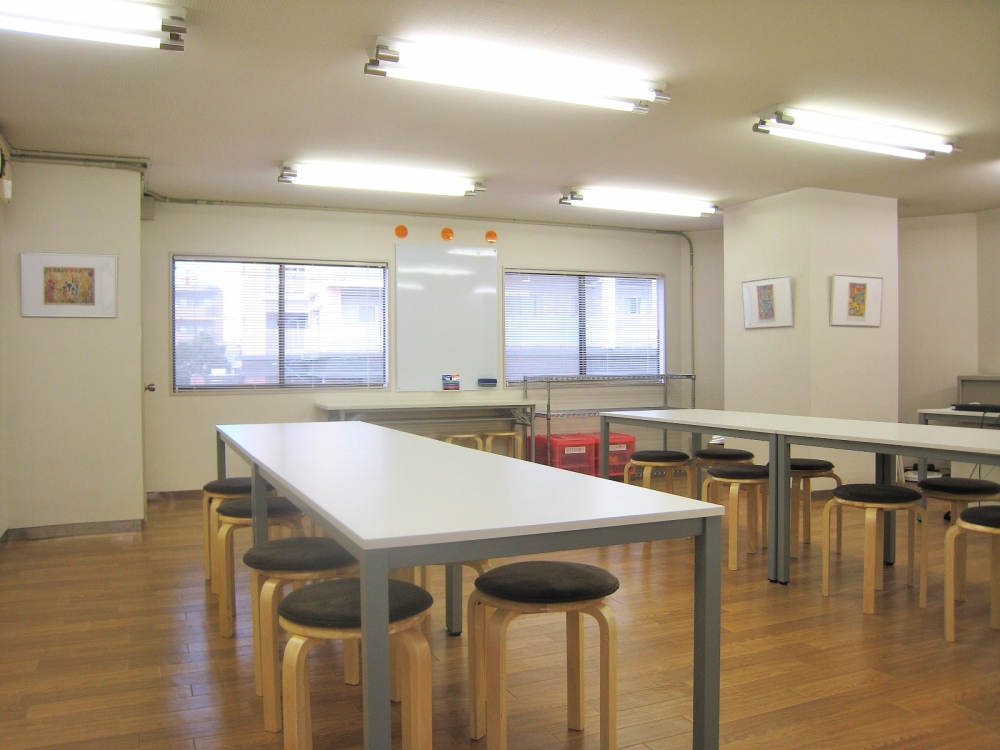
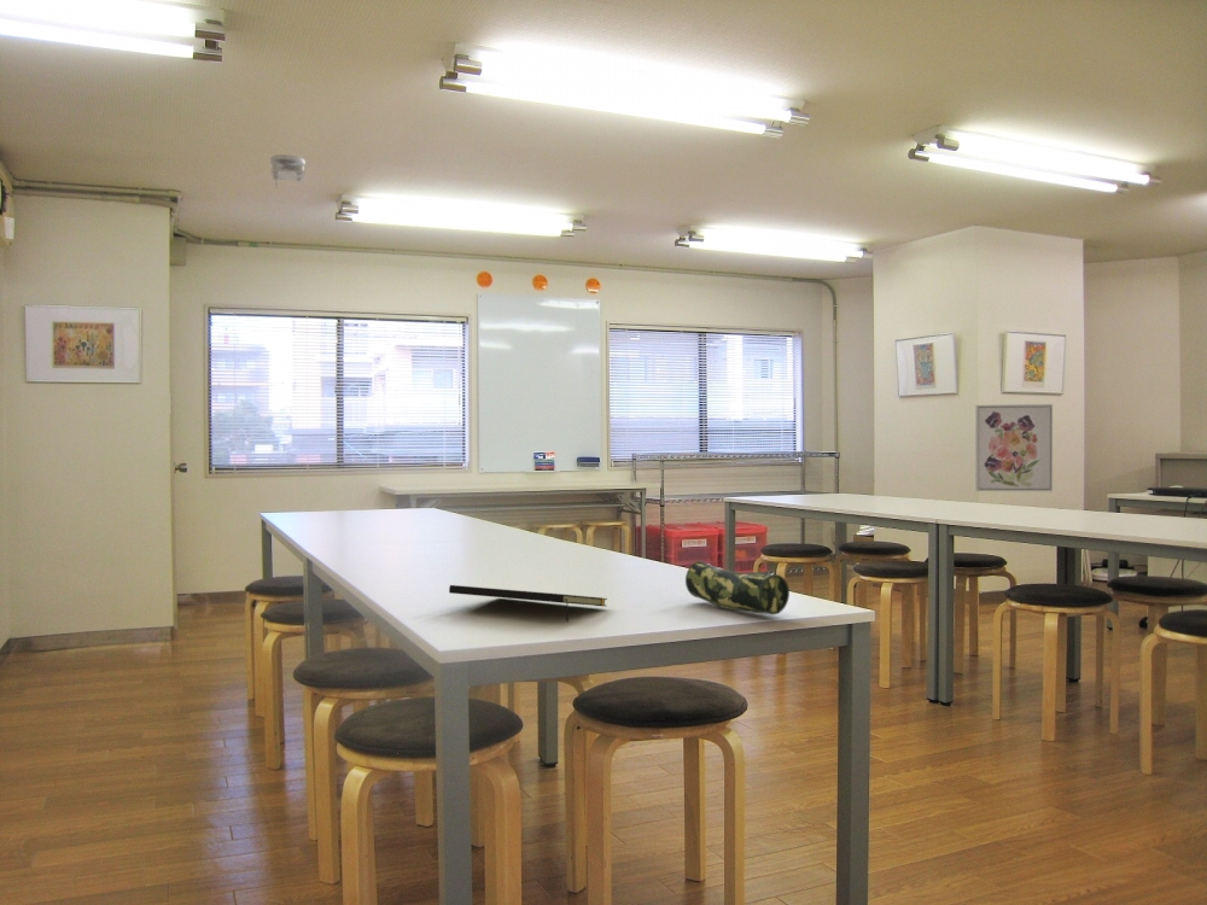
+ notepad [448,584,608,624]
+ wall art [974,403,1054,492]
+ pencil case [684,560,791,615]
+ smoke detector [269,153,307,188]
